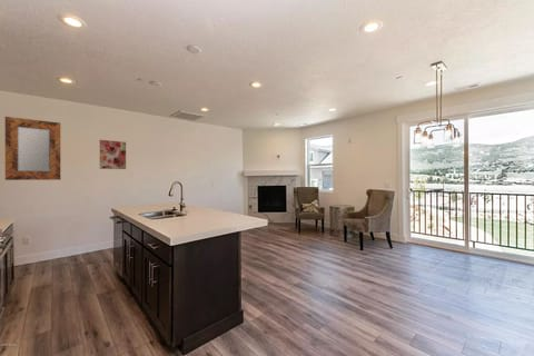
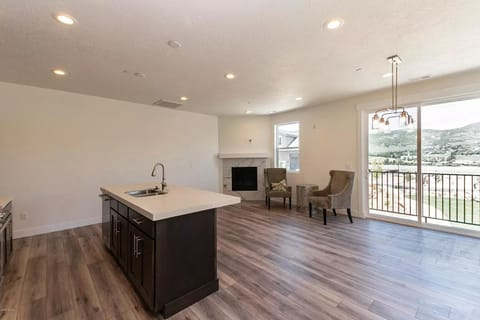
- wall art [99,139,127,170]
- home mirror [4,116,61,181]
